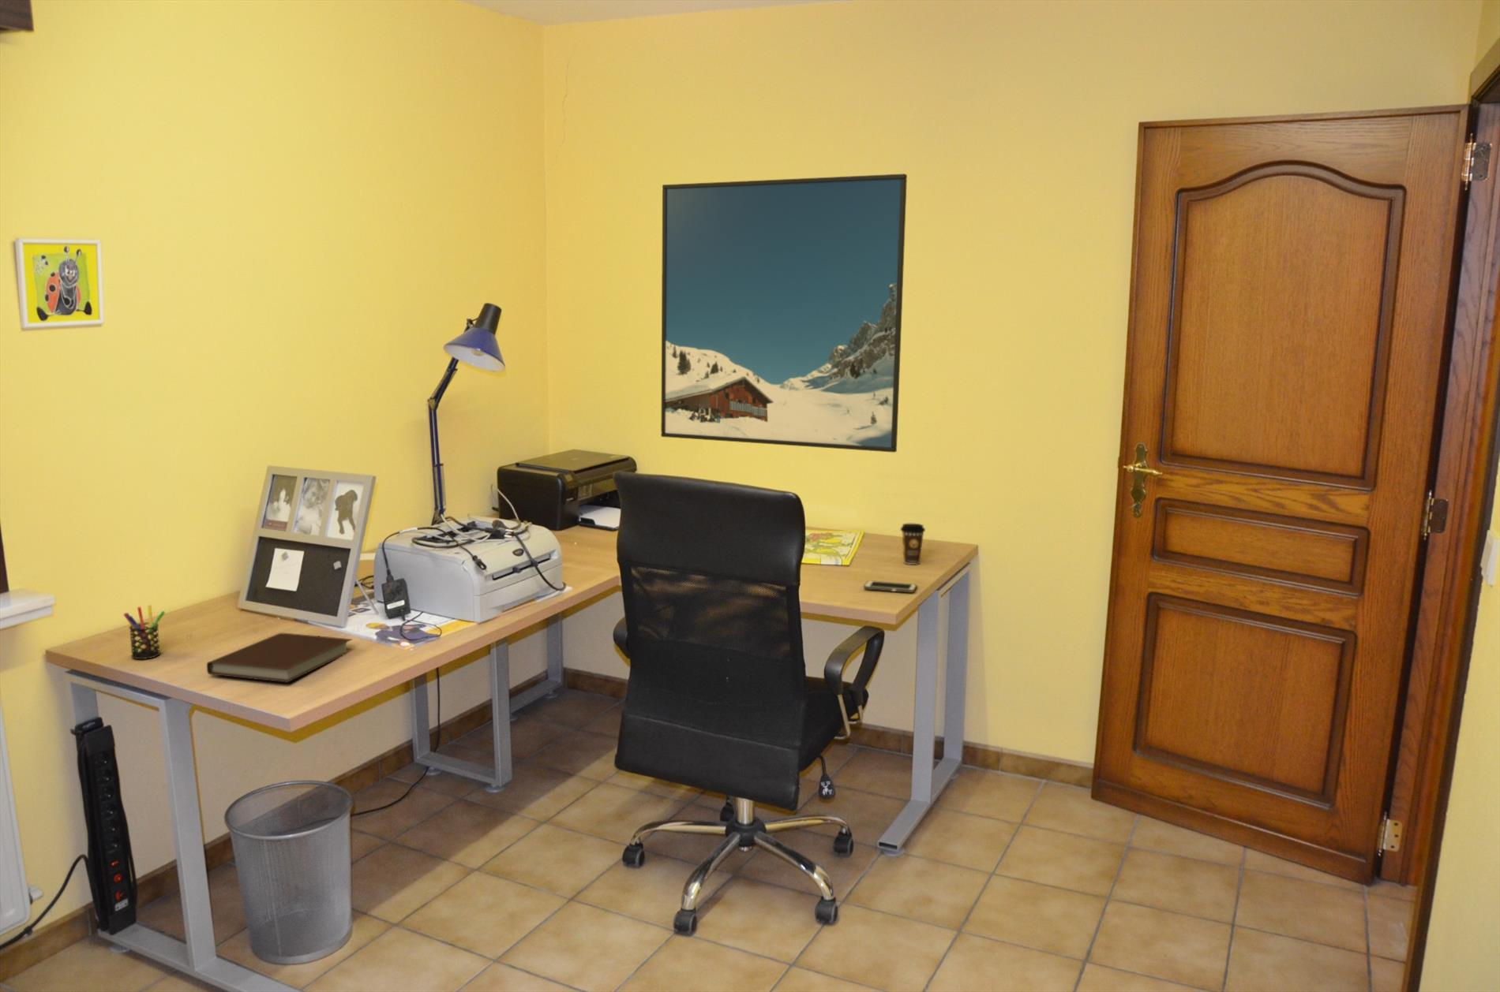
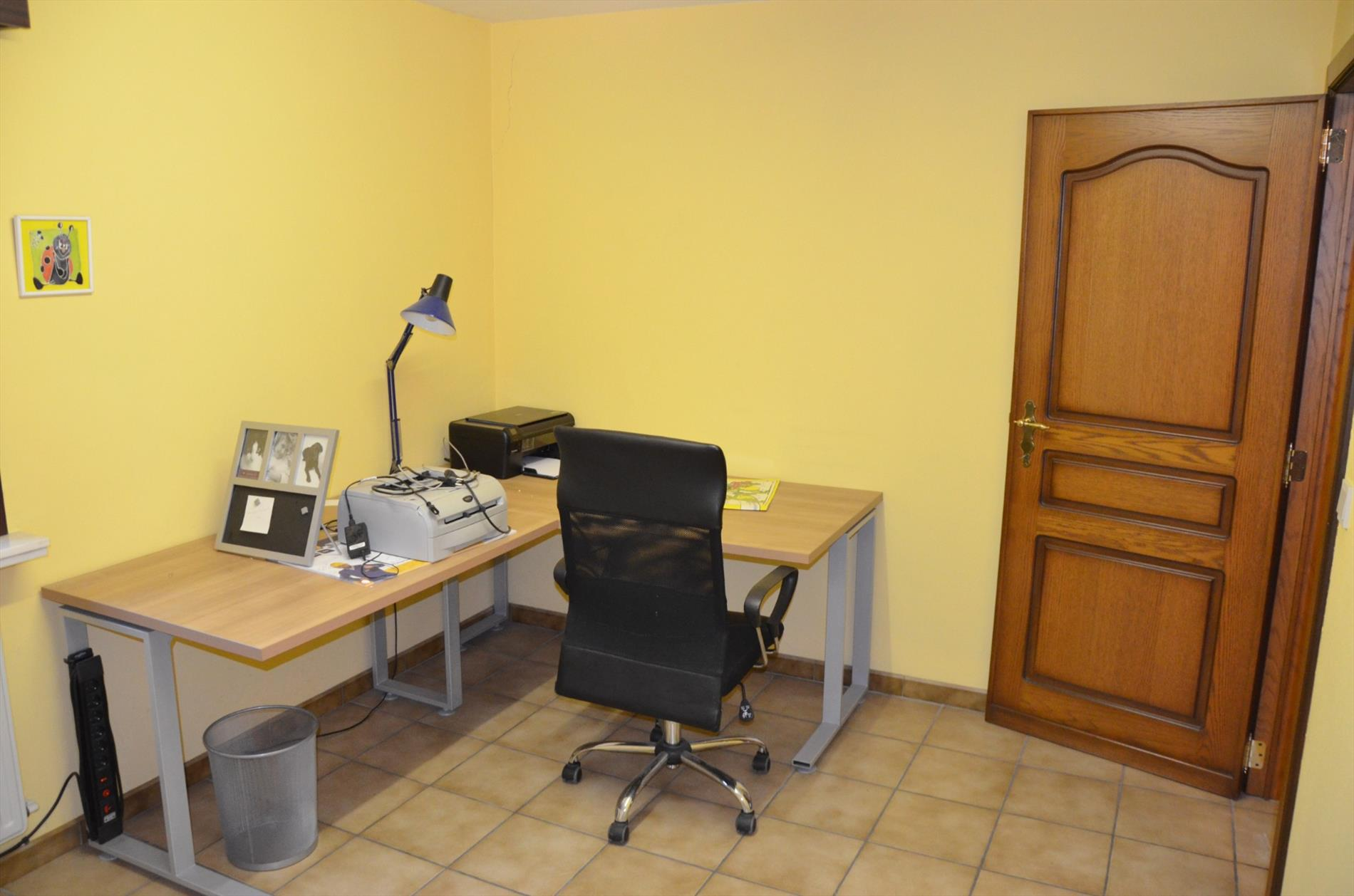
- pen holder [122,604,166,660]
- coffee cup [900,523,926,566]
- notebook [206,632,353,684]
- cell phone [863,579,917,593]
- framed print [660,173,908,454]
